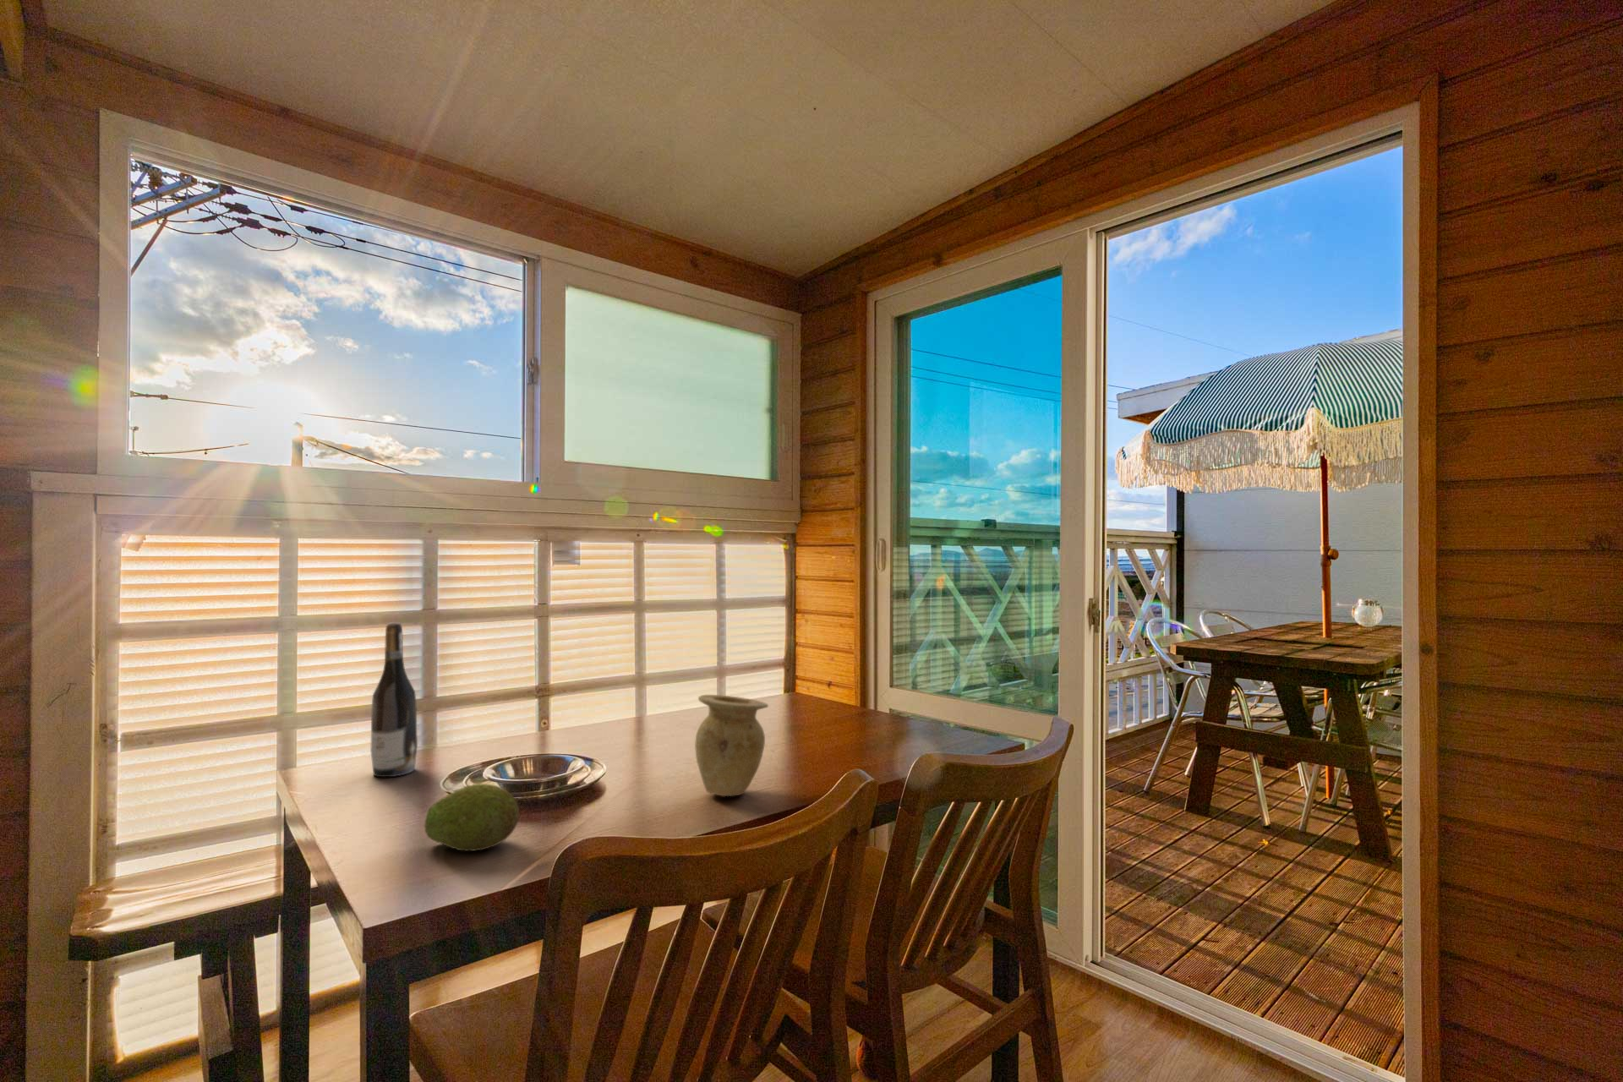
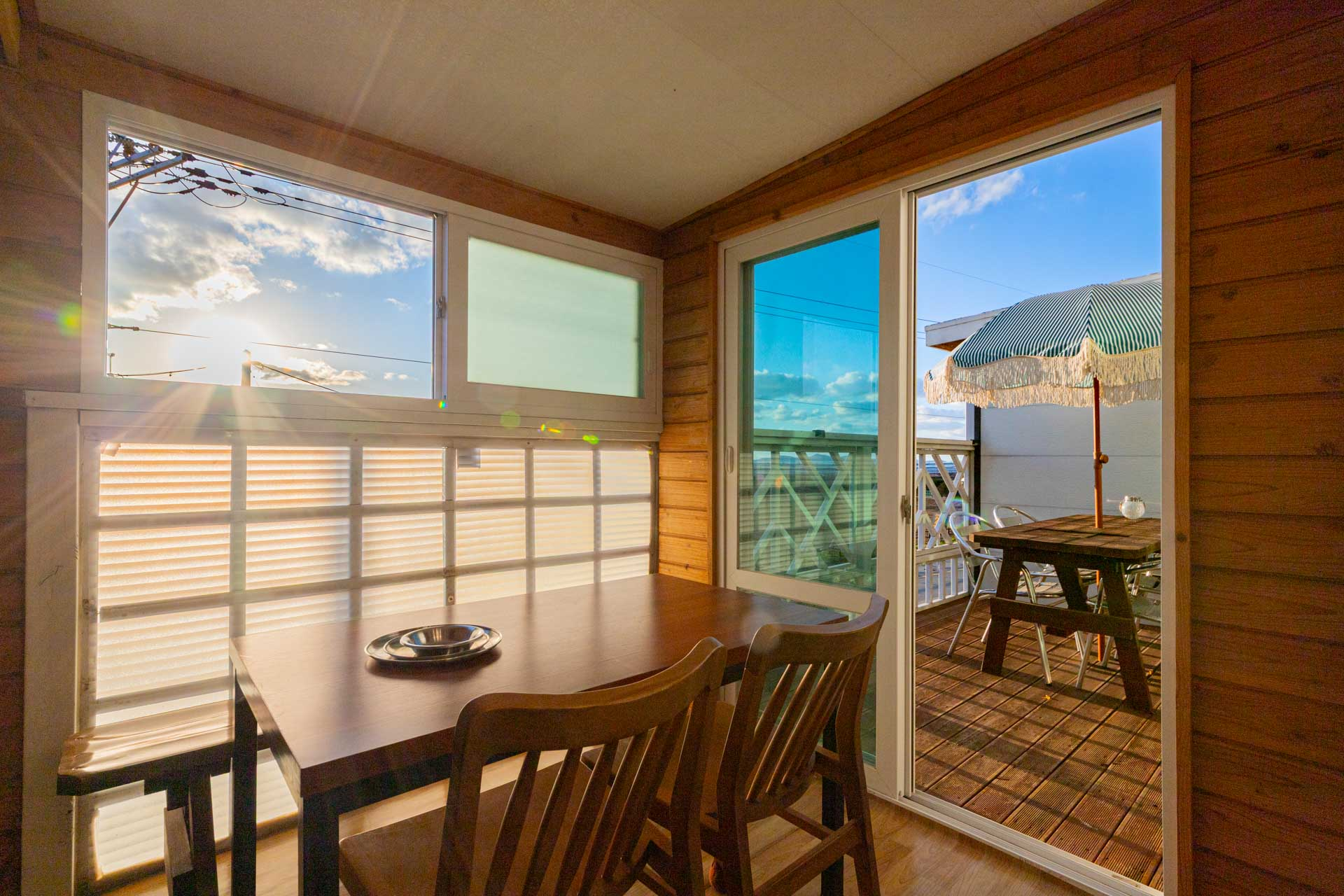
- vase [694,694,769,797]
- wine bottle [370,621,418,778]
- fruit [424,783,519,853]
